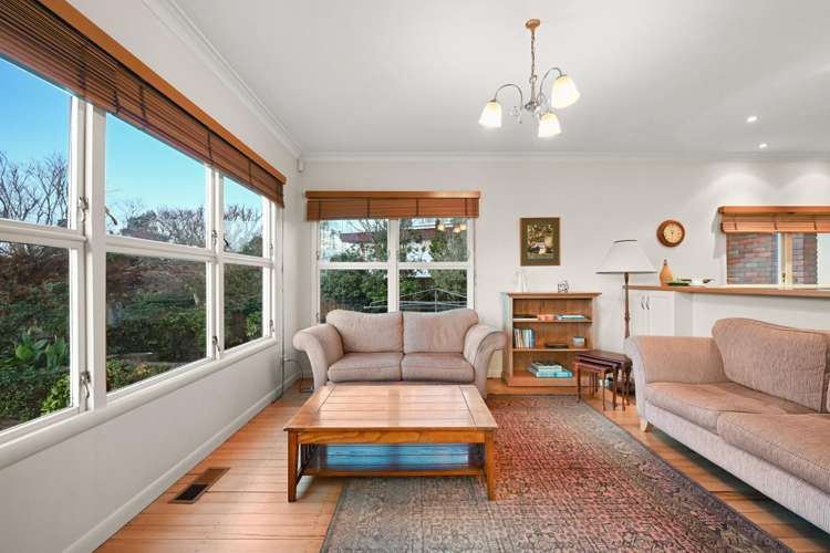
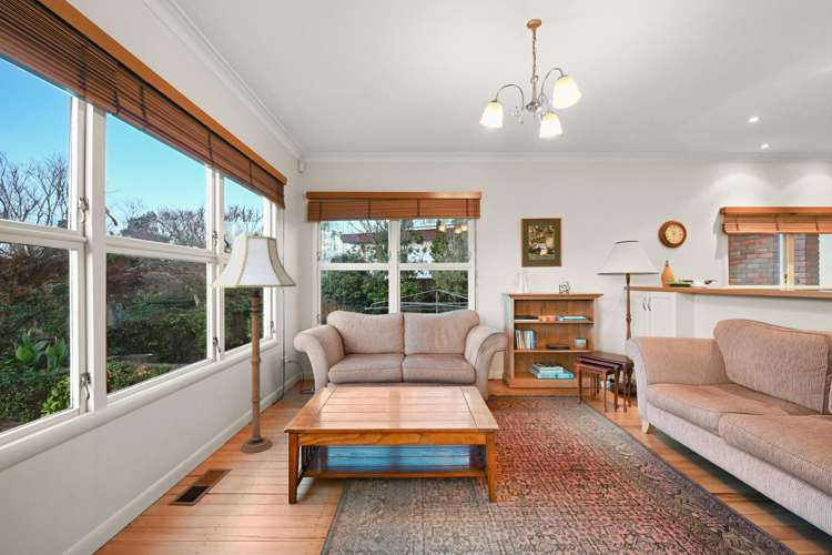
+ floor lamp [209,230,297,454]
